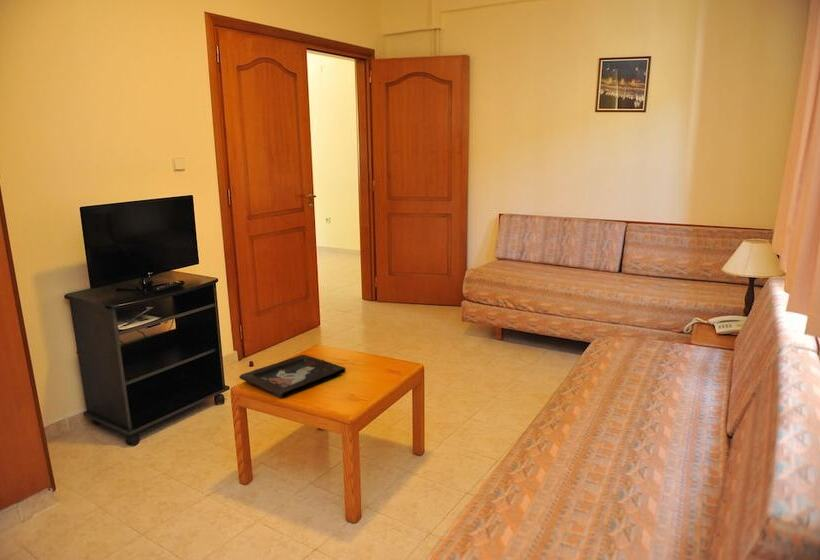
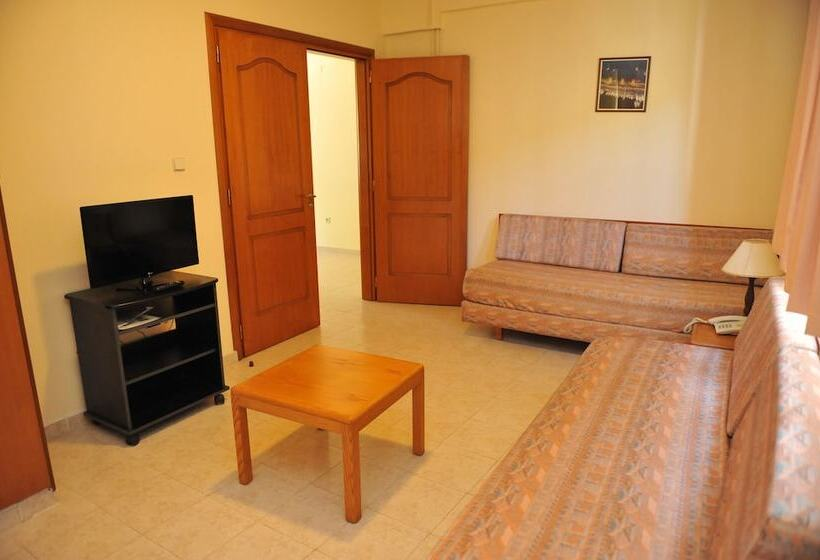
- decorative tray [238,354,347,399]
